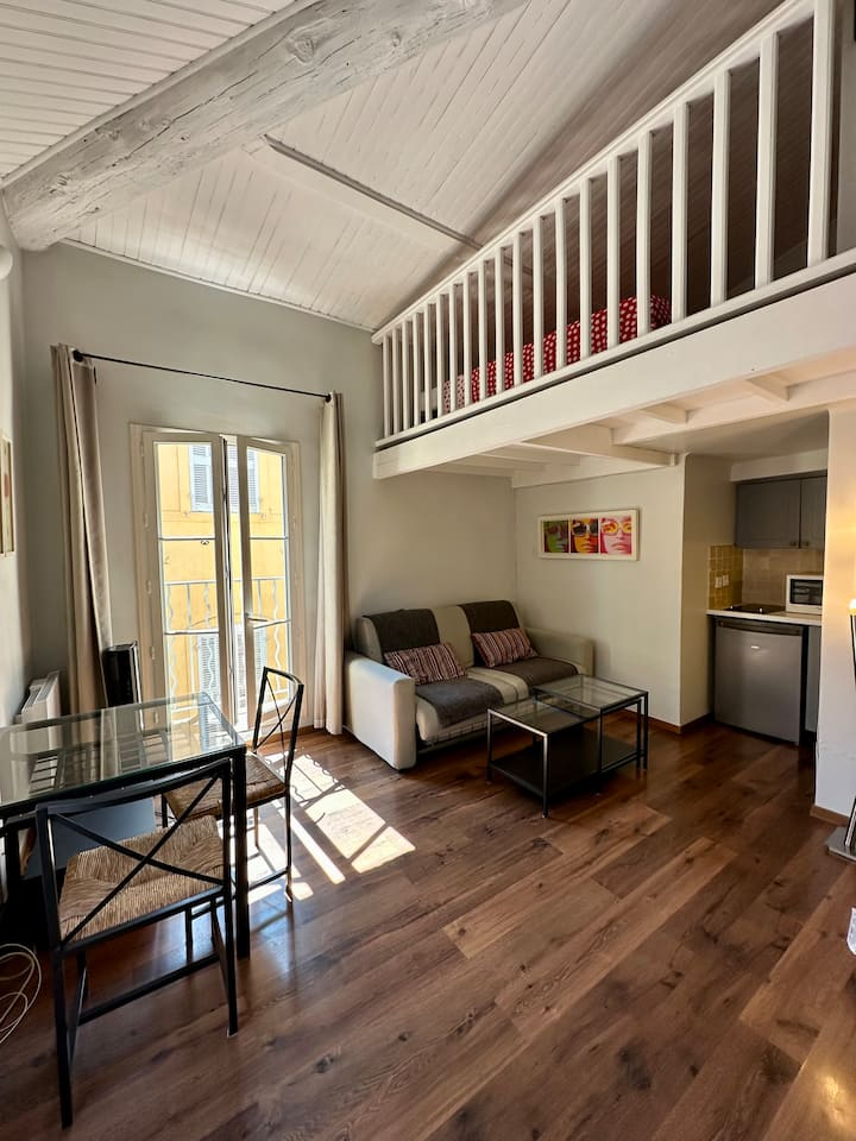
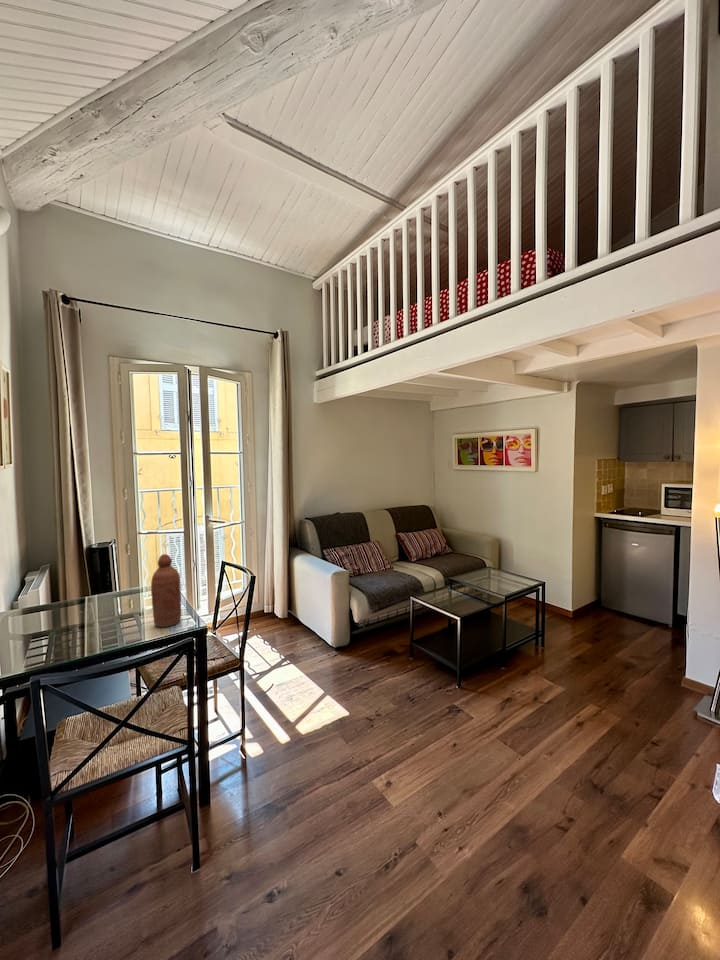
+ bottle [150,553,182,628]
